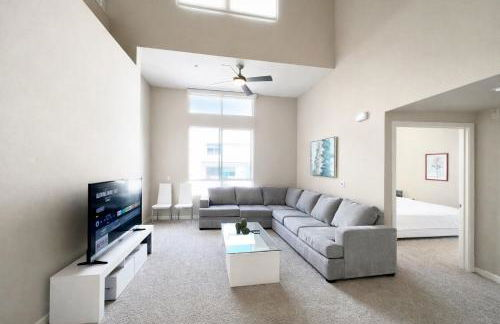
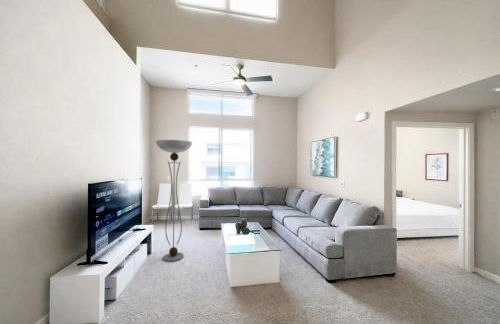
+ floor lamp [155,139,193,263]
